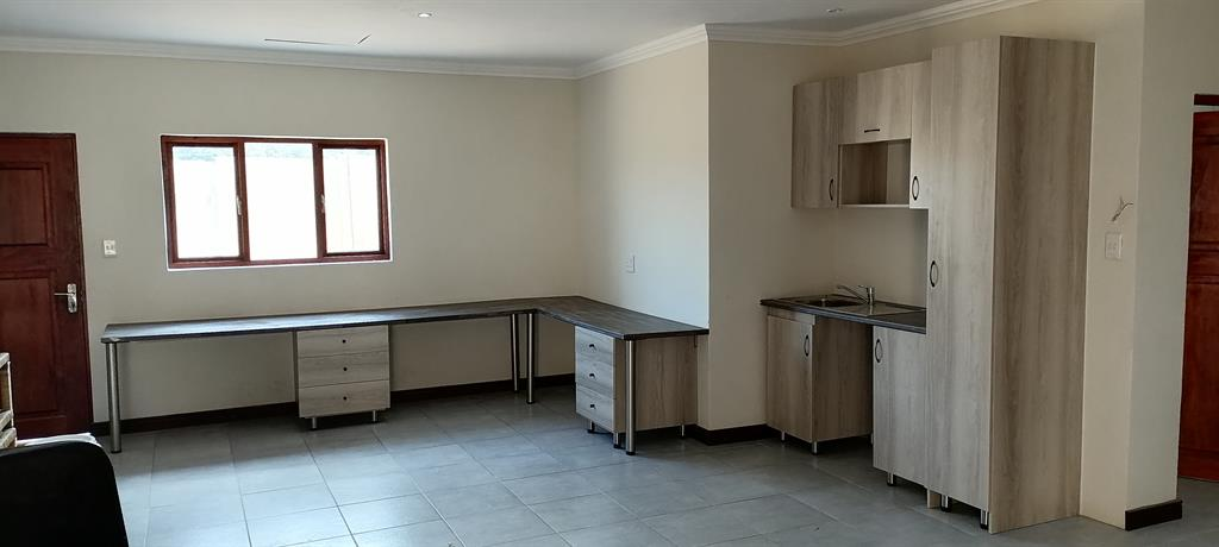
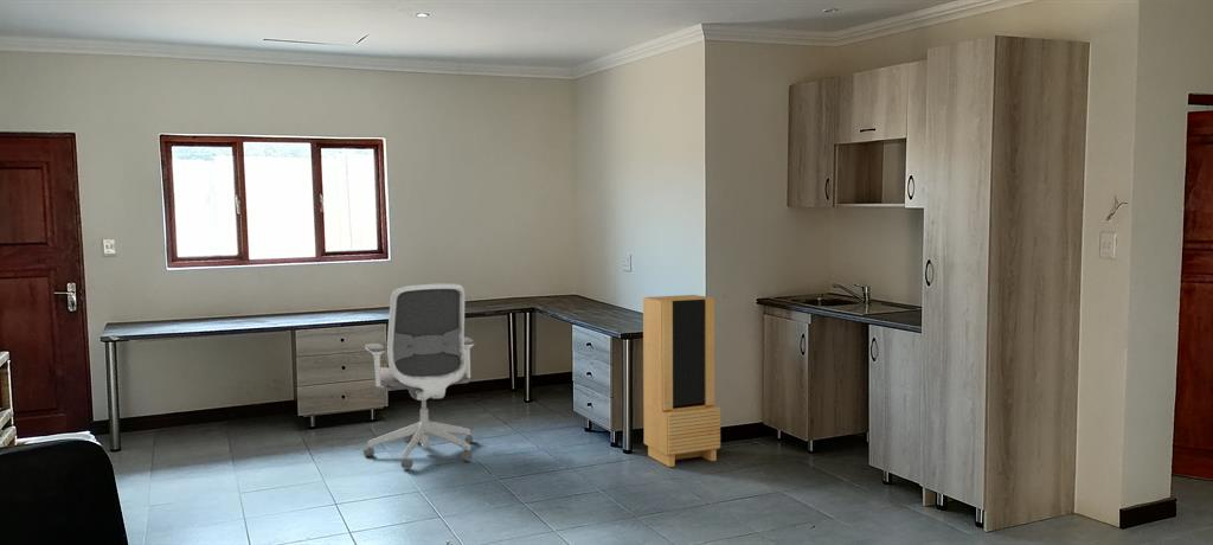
+ office chair [362,282,476,469]
+ storage cabinet [642,294,721,468]
